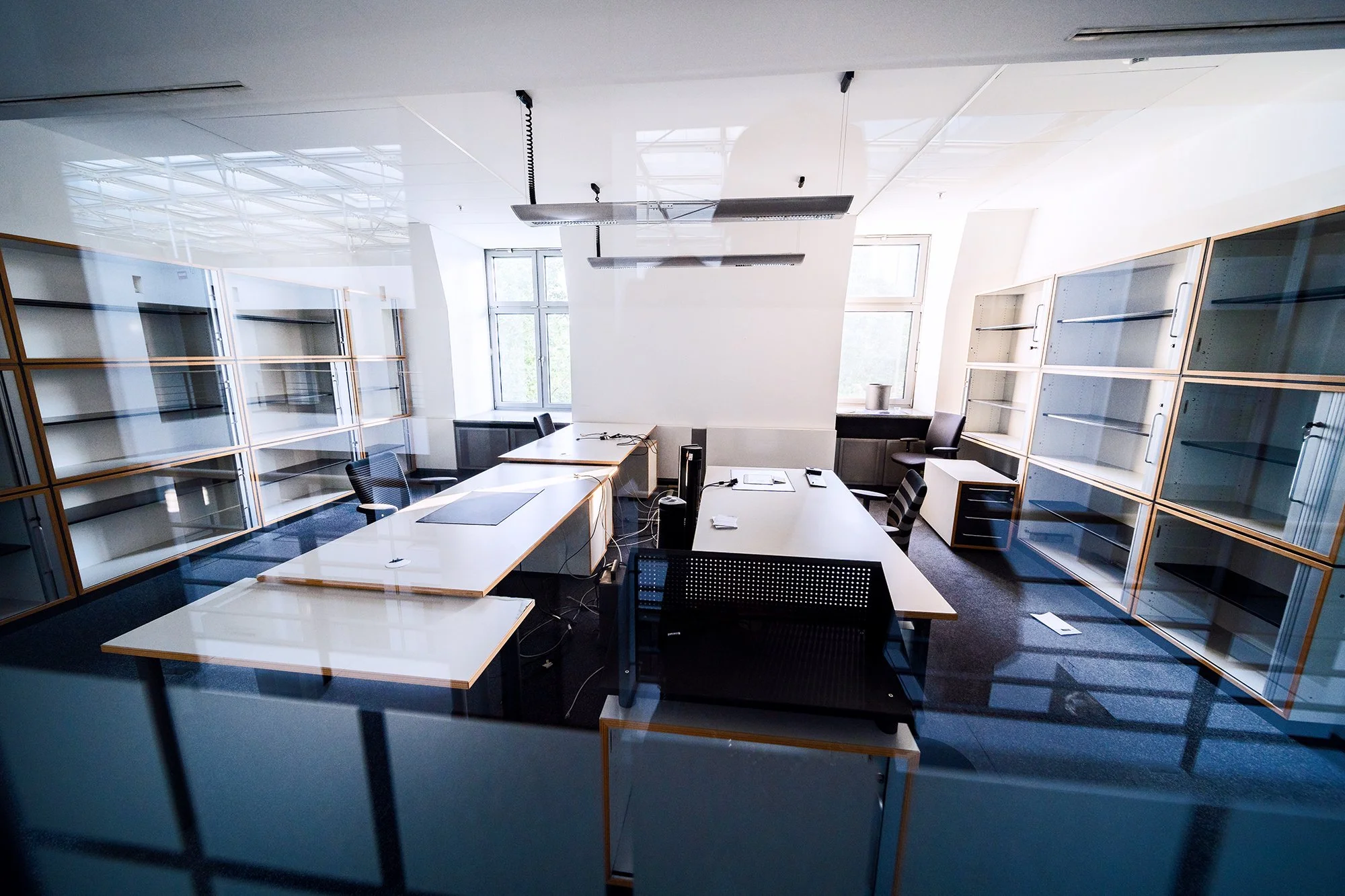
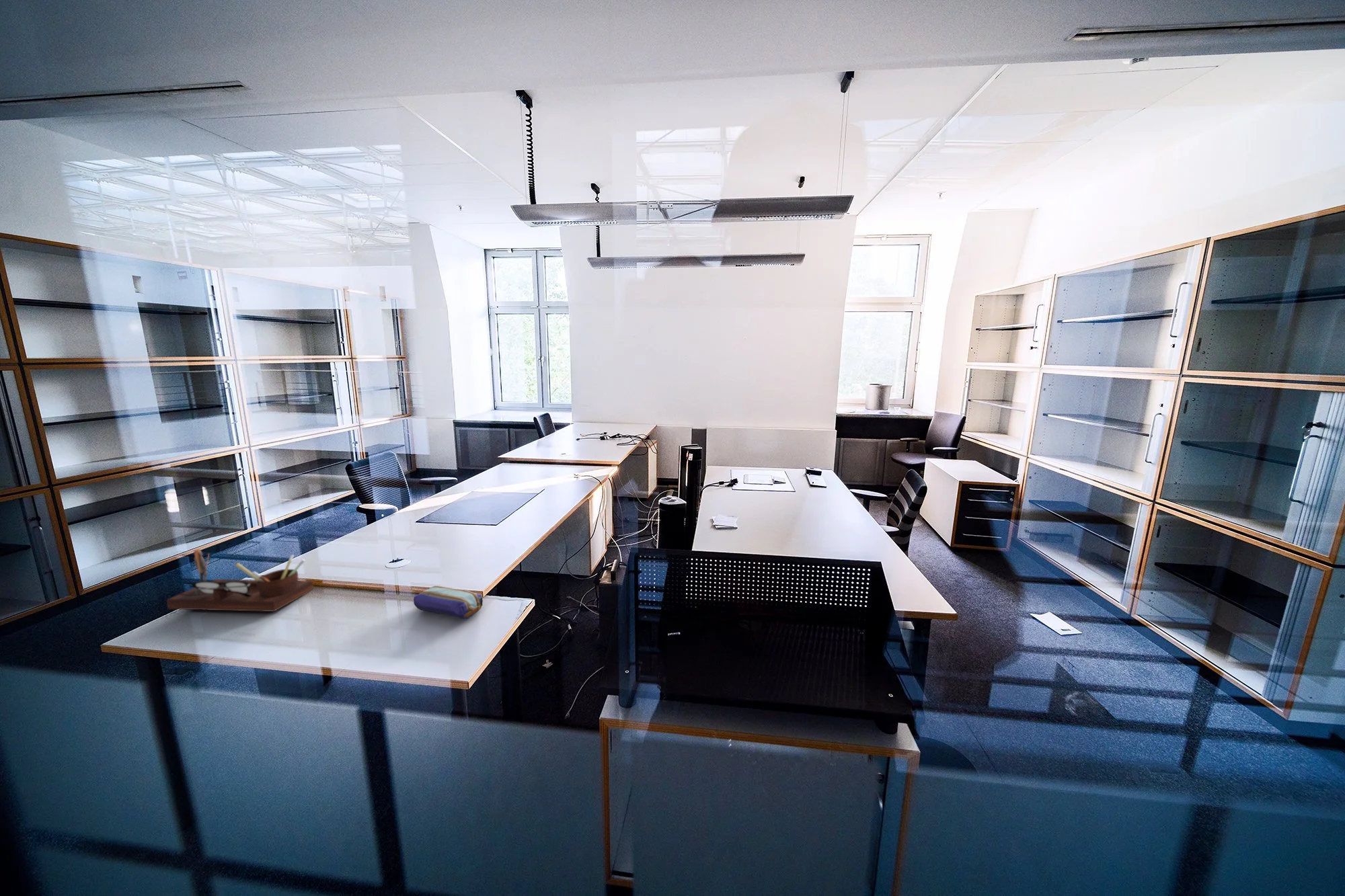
+ desk organizer [166,548,314,612]
+ pencil case [413,585,484,620]
